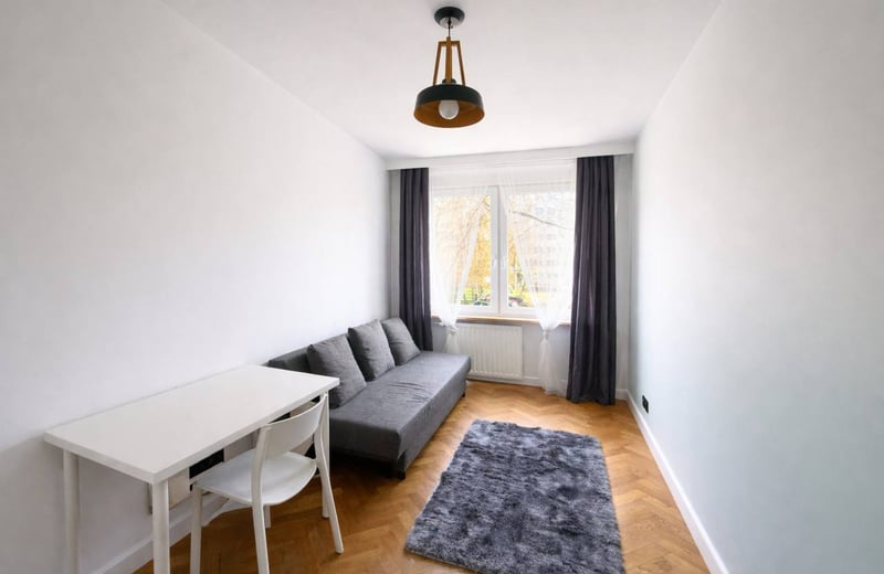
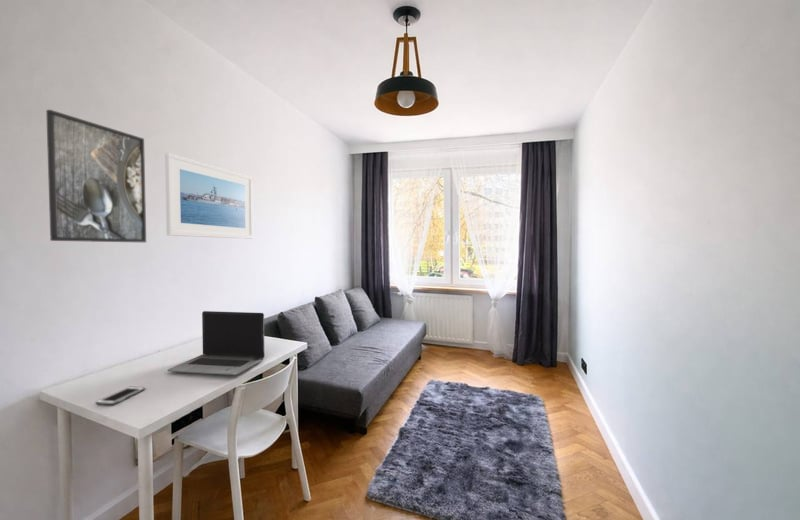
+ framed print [164,152,254,240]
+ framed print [45,109,147,243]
+ cell phone [95,386,146,406]
+ laptop computer [167,310,265,376]
